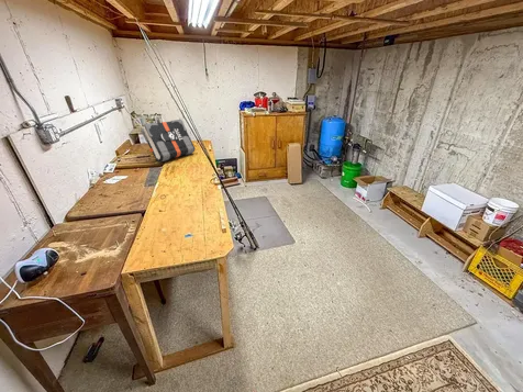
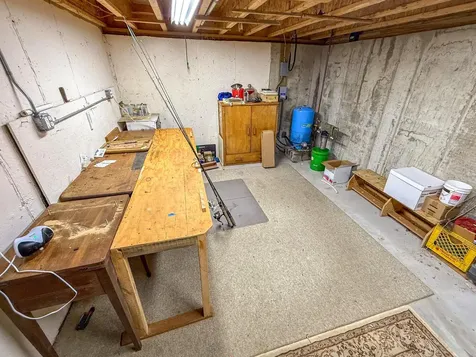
- book [140,119,196,163]
